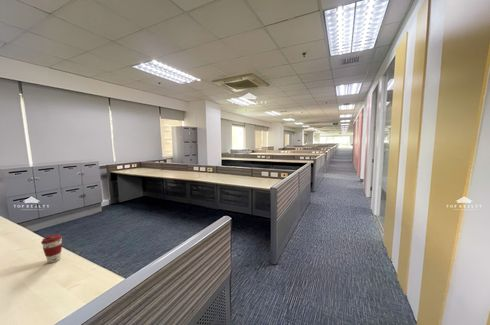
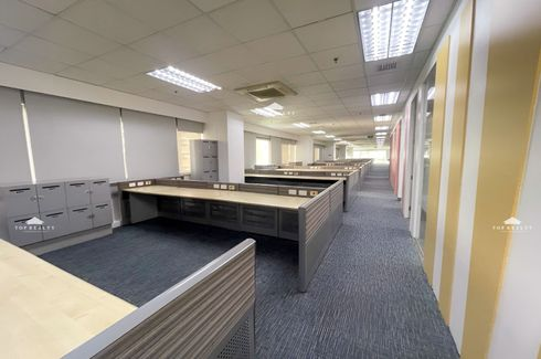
- coffee cup [40,233,63,264]
